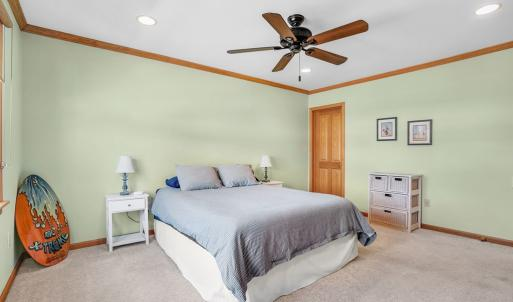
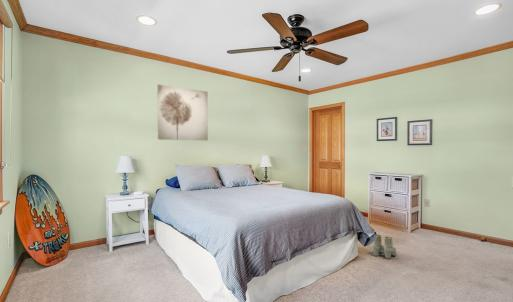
+ wall art [157,83,209,141]
+ boots [372,234,397,260]
